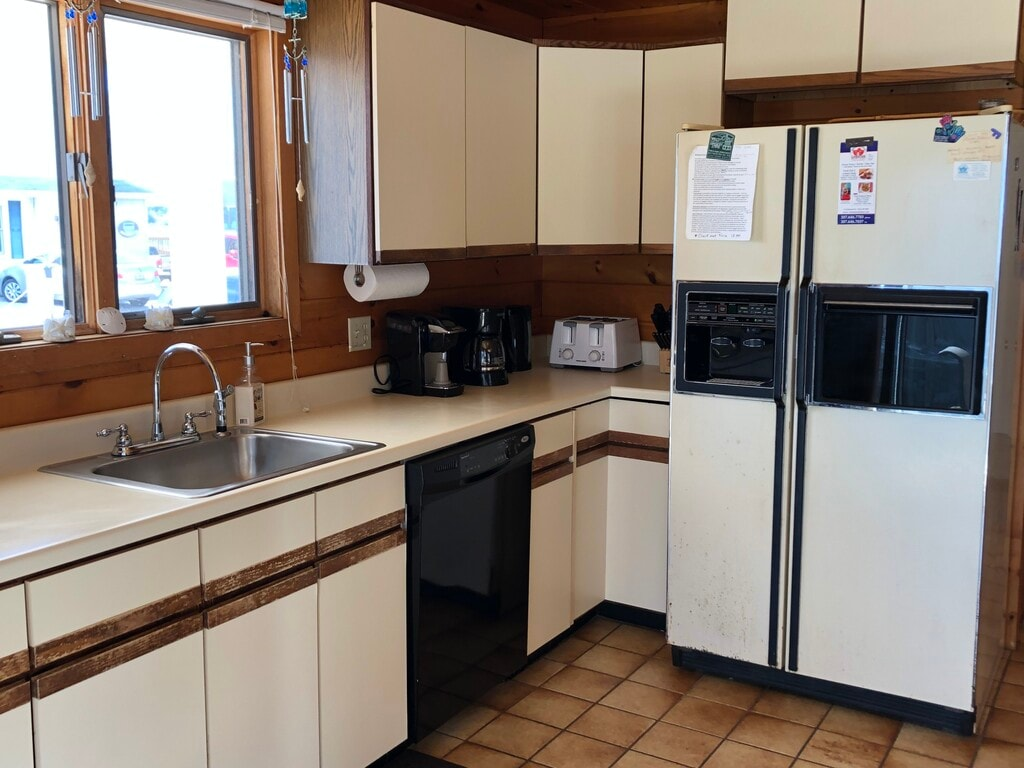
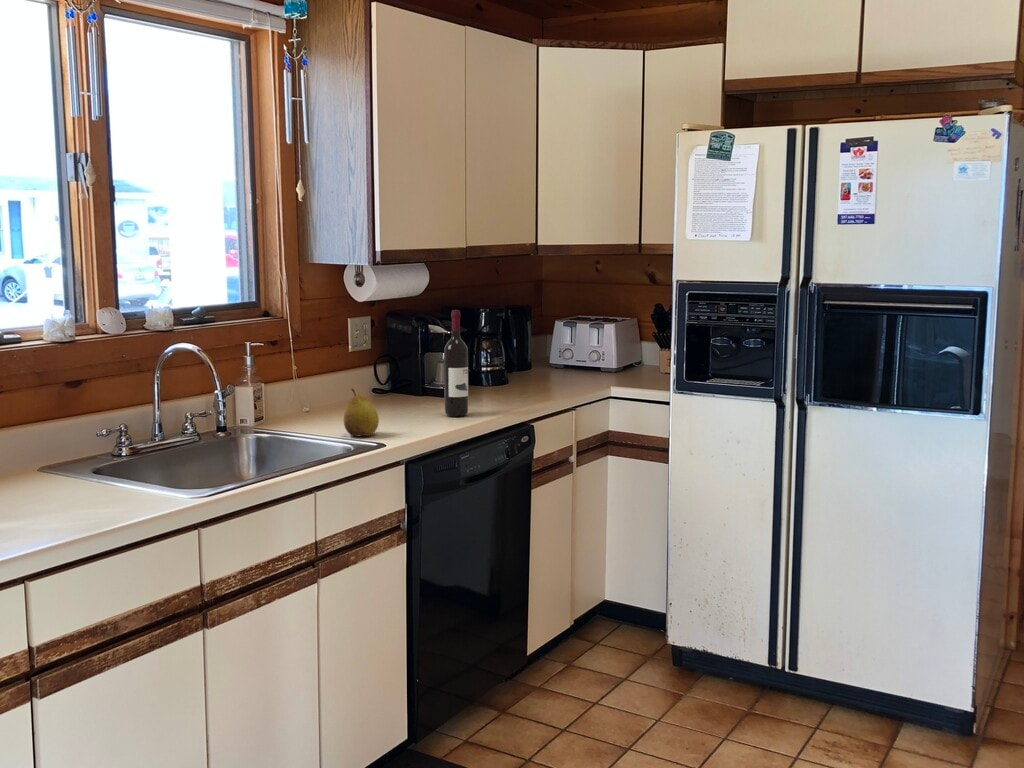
+ fruit [343,387,380,437]
+ wine bottle [443,309,469,417]
